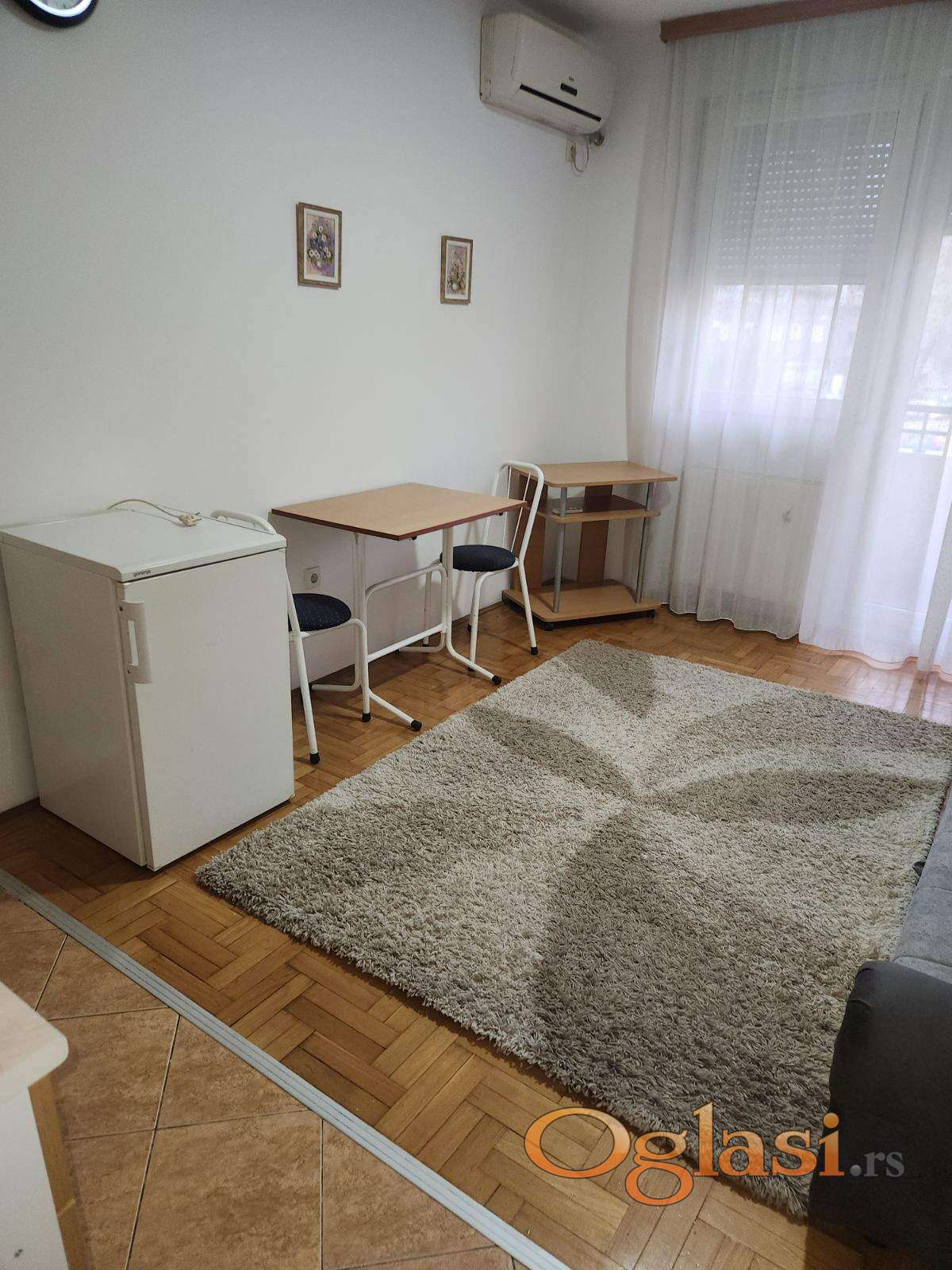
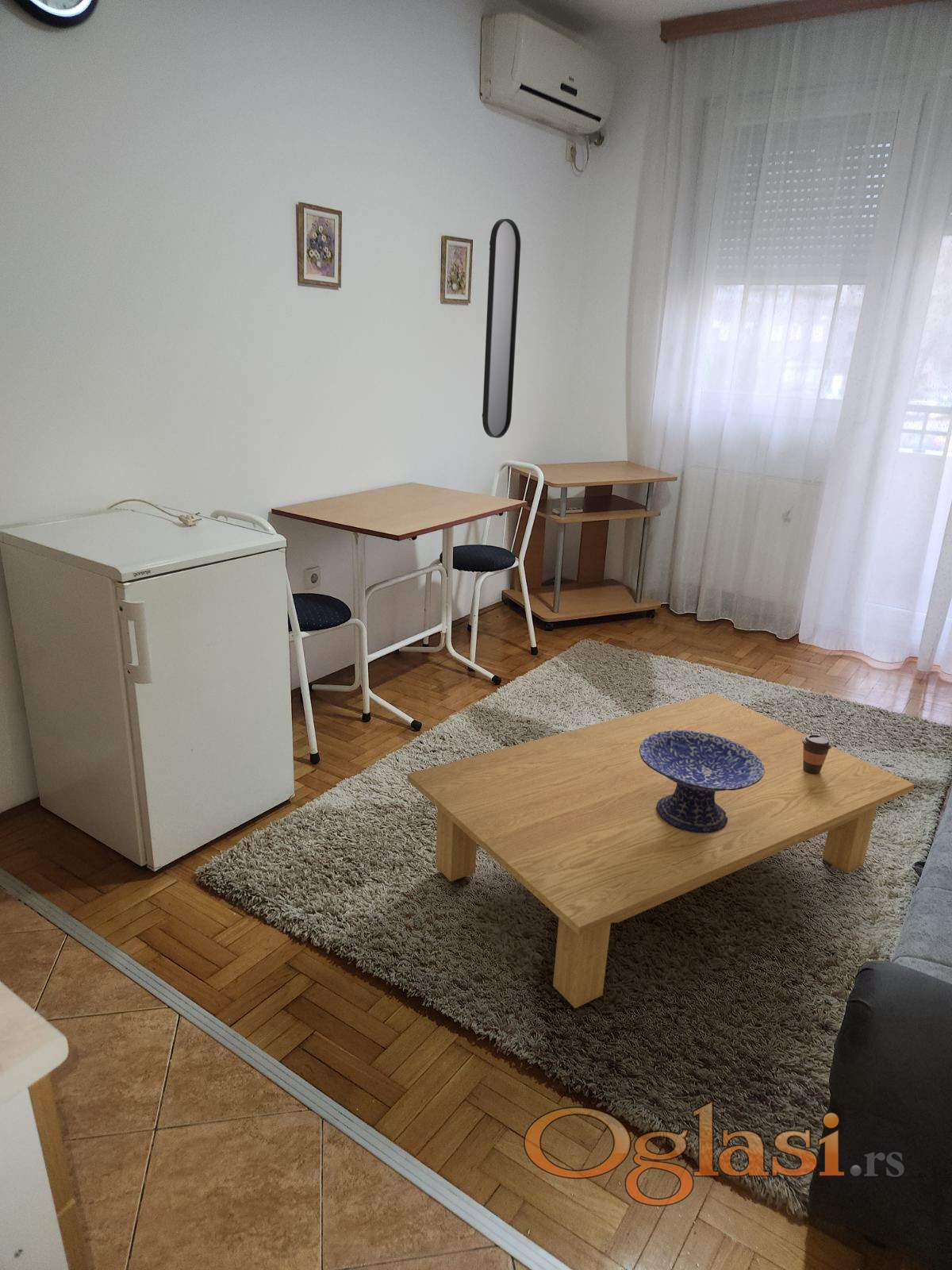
+ coffee cup [802,733,832,775]
+ home mirror [482,218,521,439]
+ coffee table [406,692,916,1009]
+ decorative bowl [639,730,765,833]
